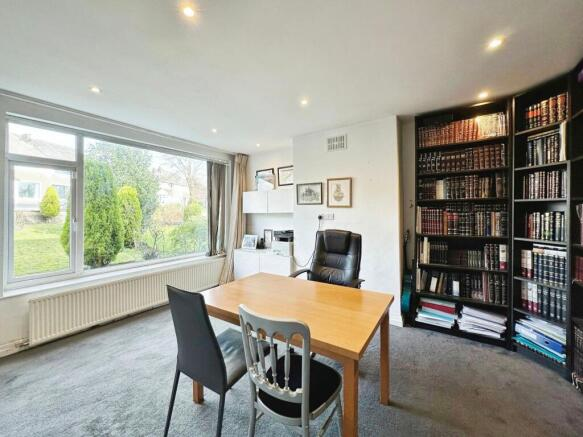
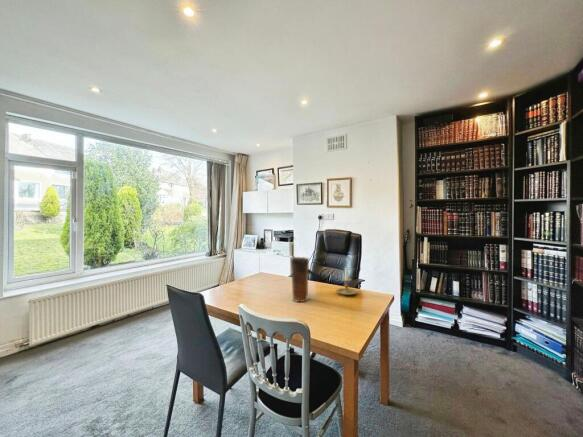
+ vase [290,256,310,303]
+ candle holder [335,267,358,296]
